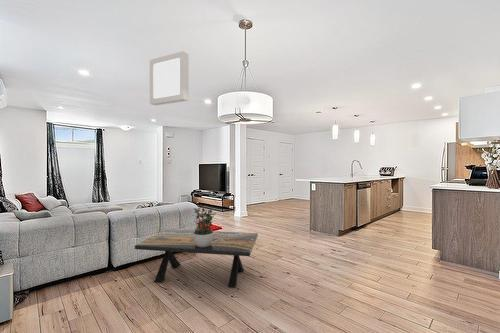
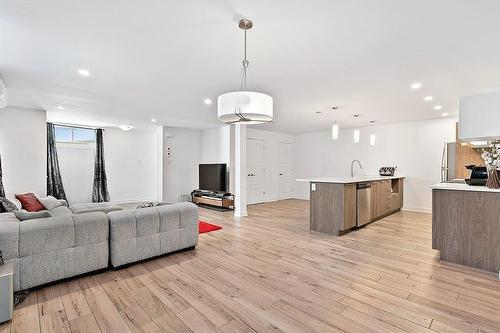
- ceiling light [149,50,190,106]
- potted plant [193,205,216,247]
- coffee table [134,228,259,289]
